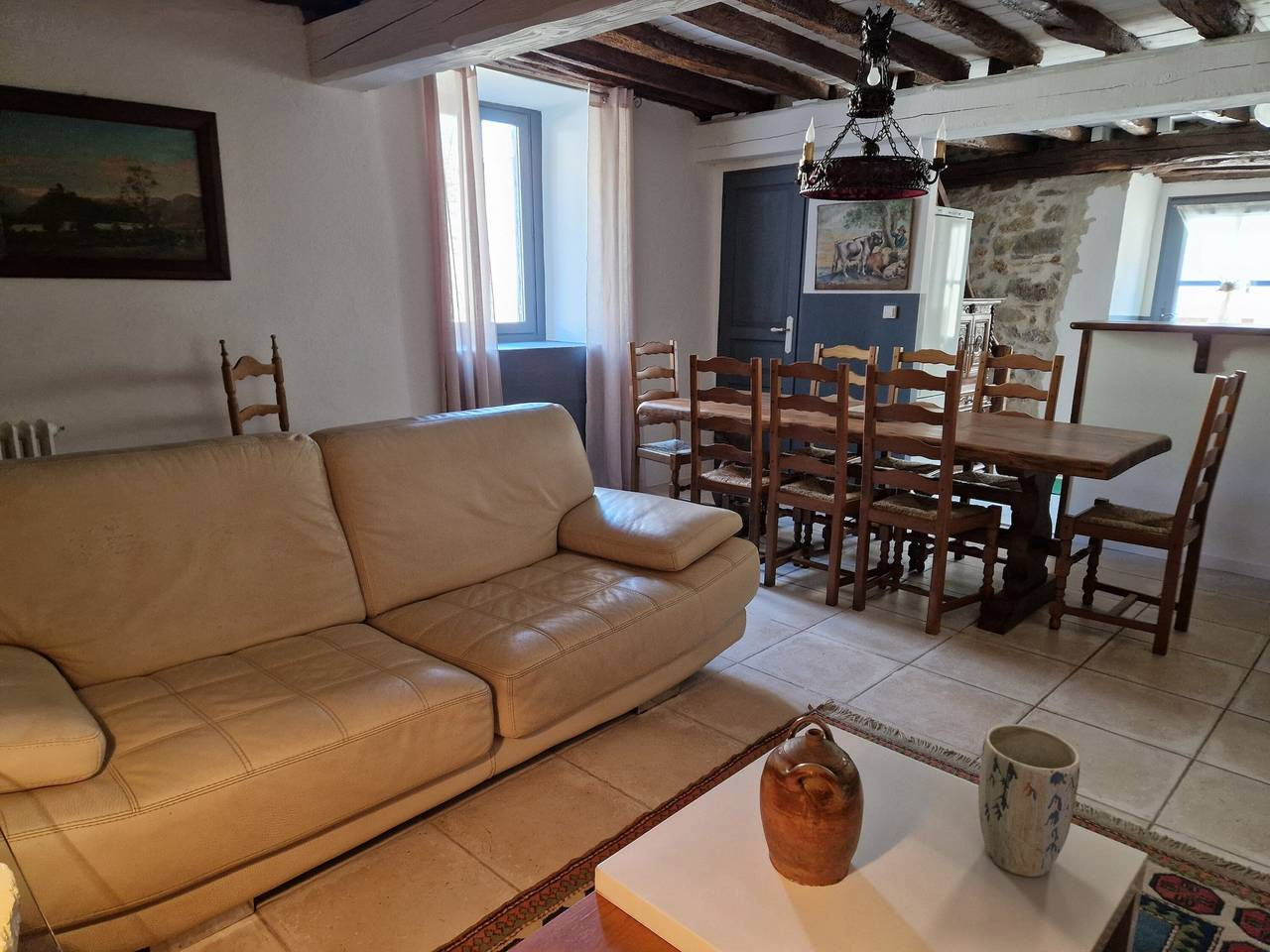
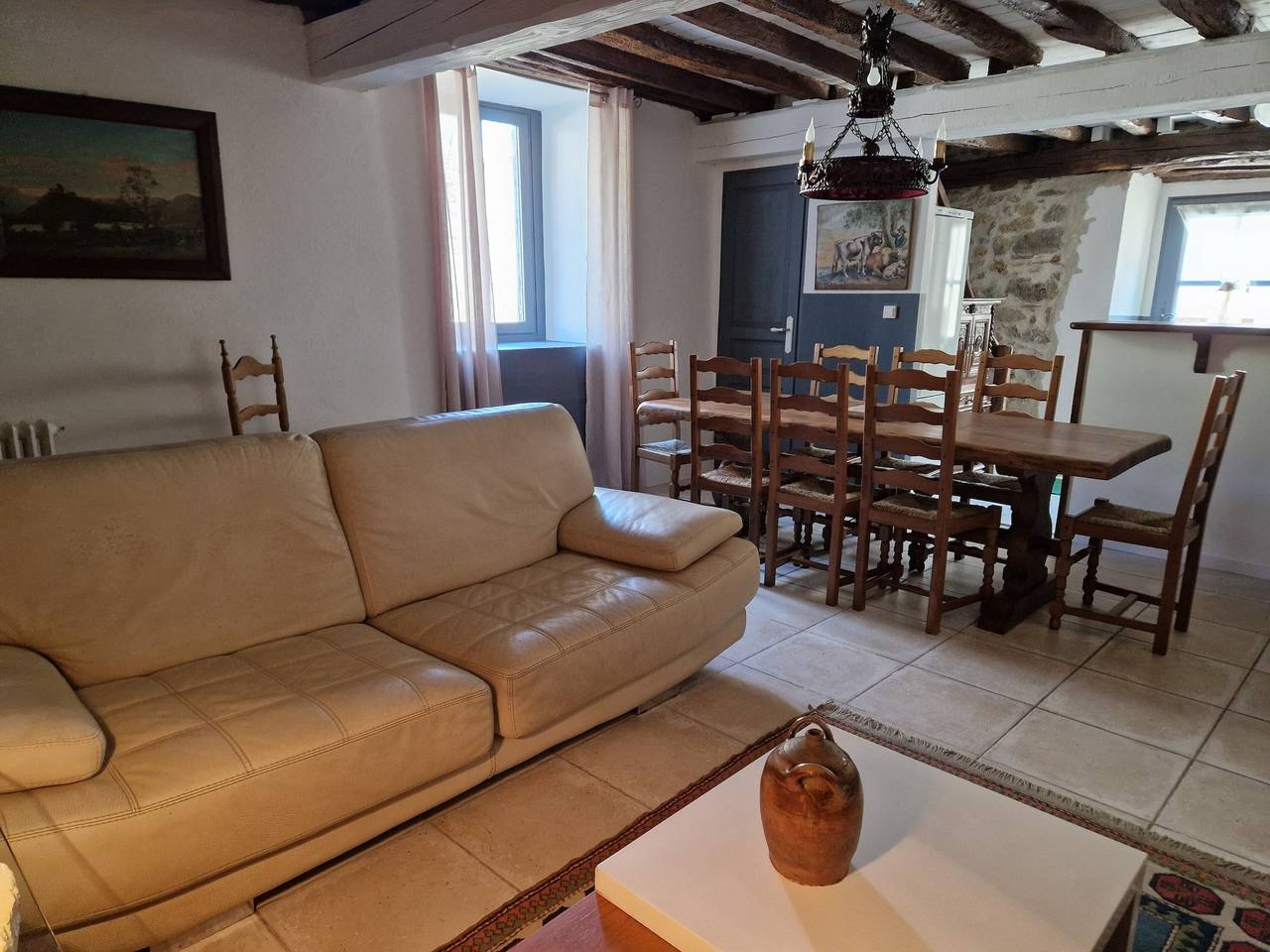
- plant pot [977,723,1081,878]
